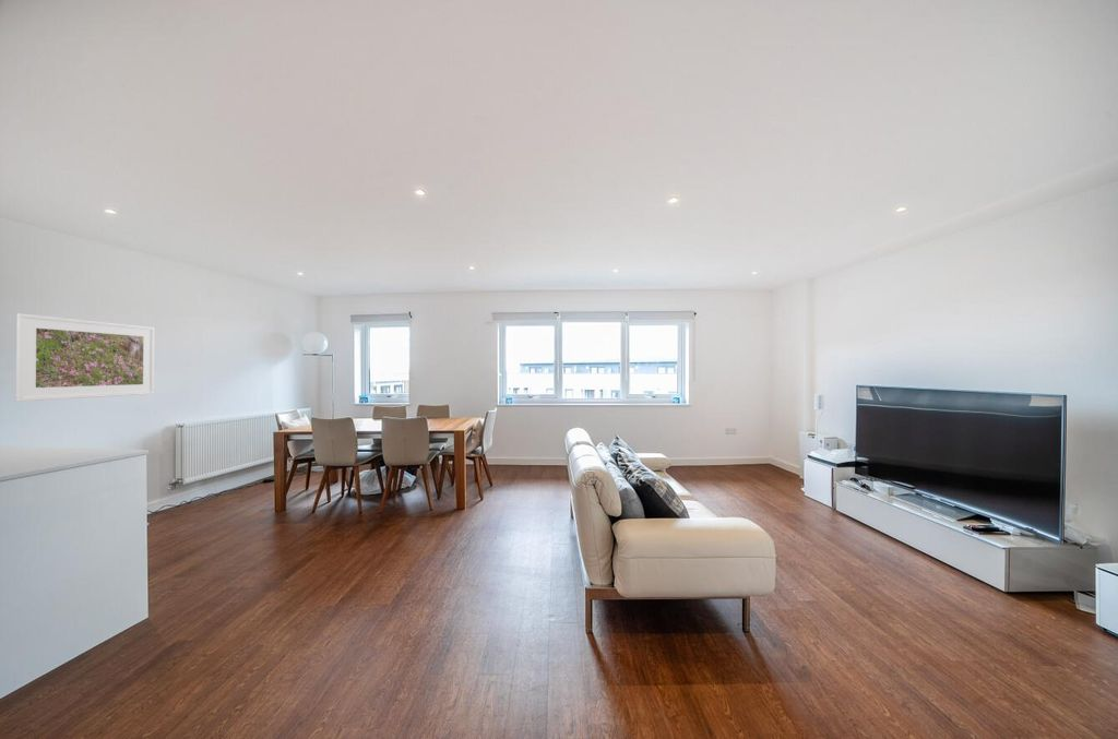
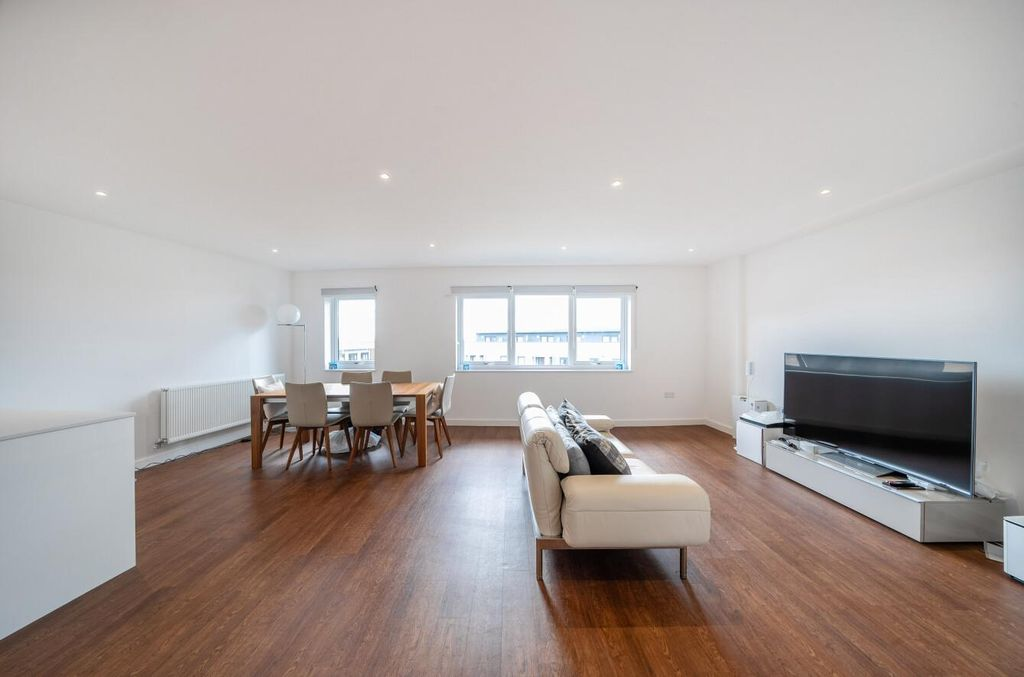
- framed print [15,312,156,403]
